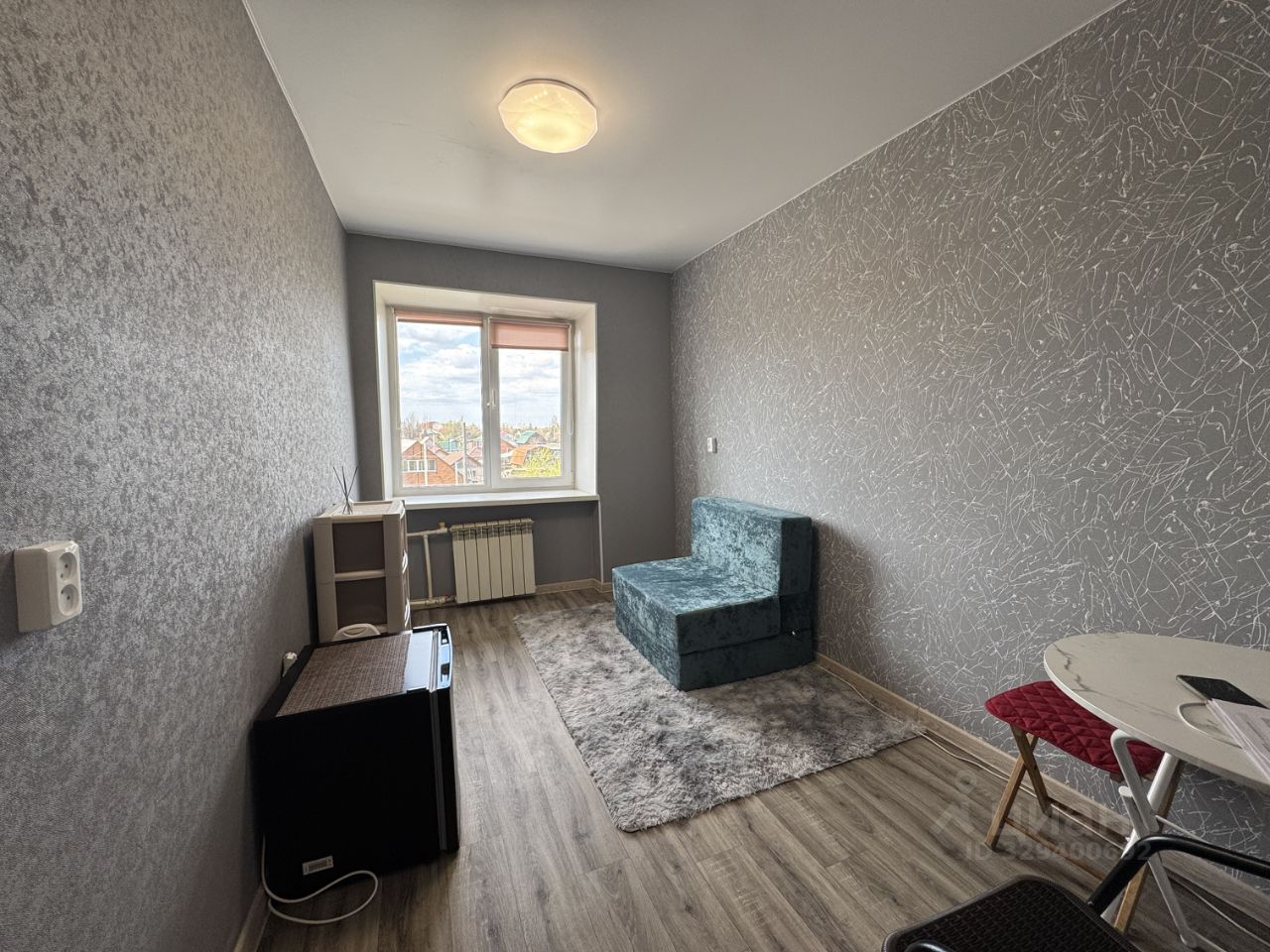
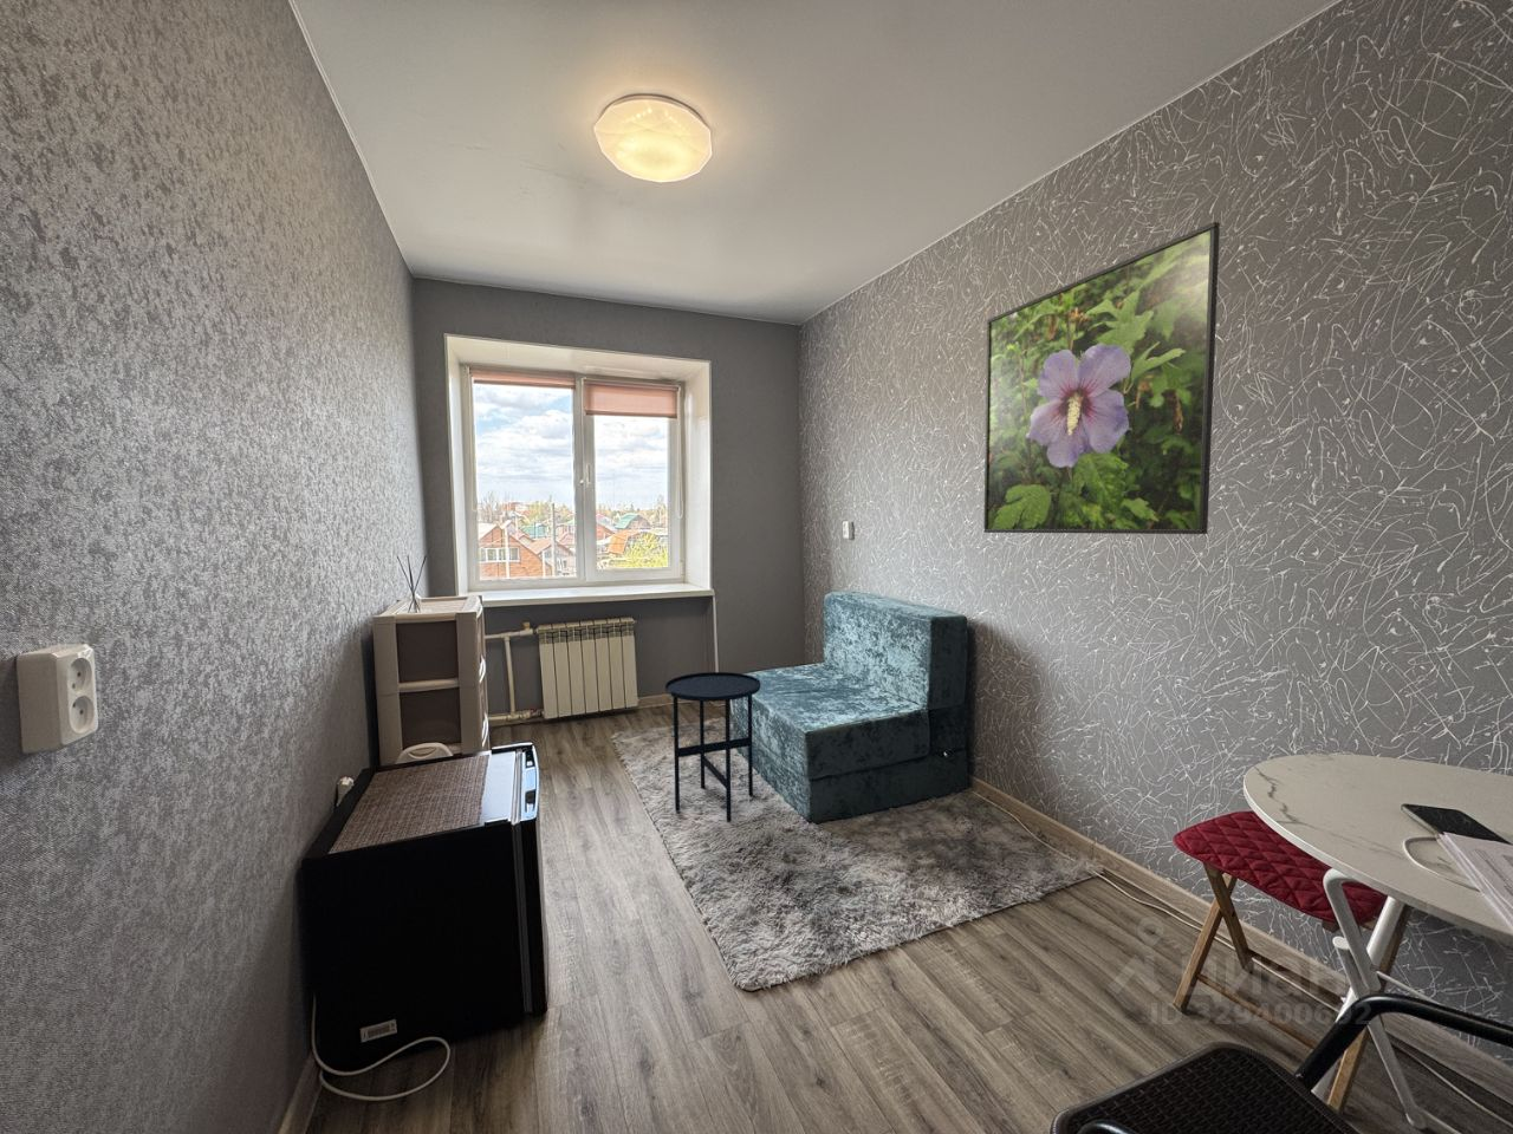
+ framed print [983,220,1221,535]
+ side table [665,671,761,822]
